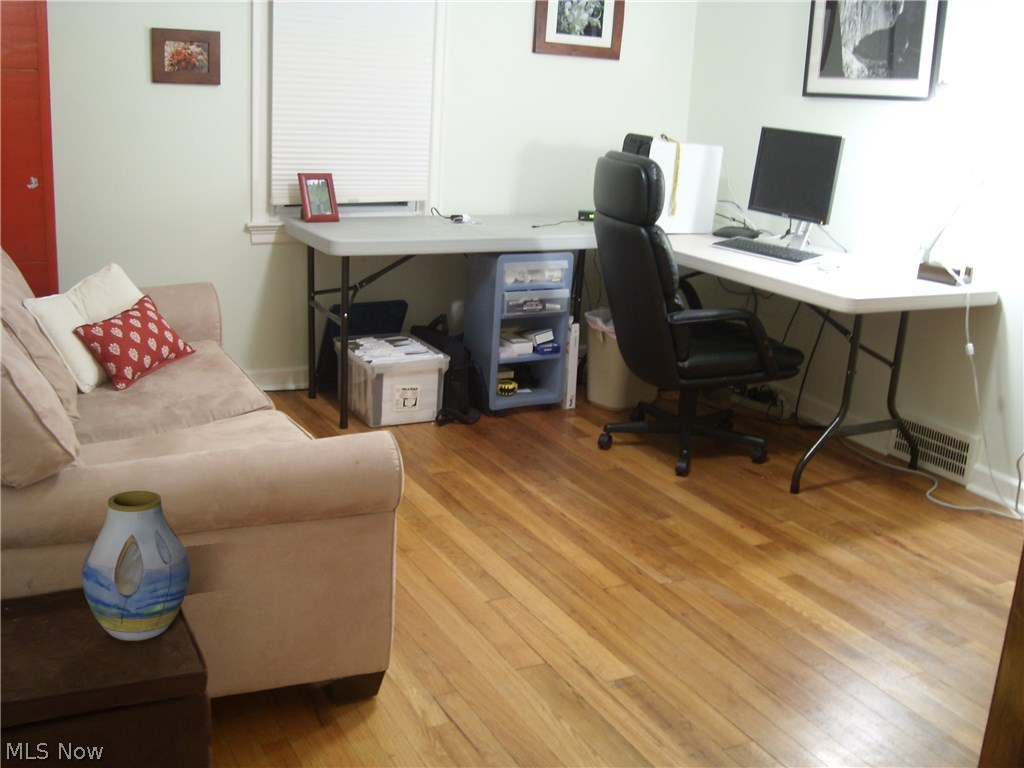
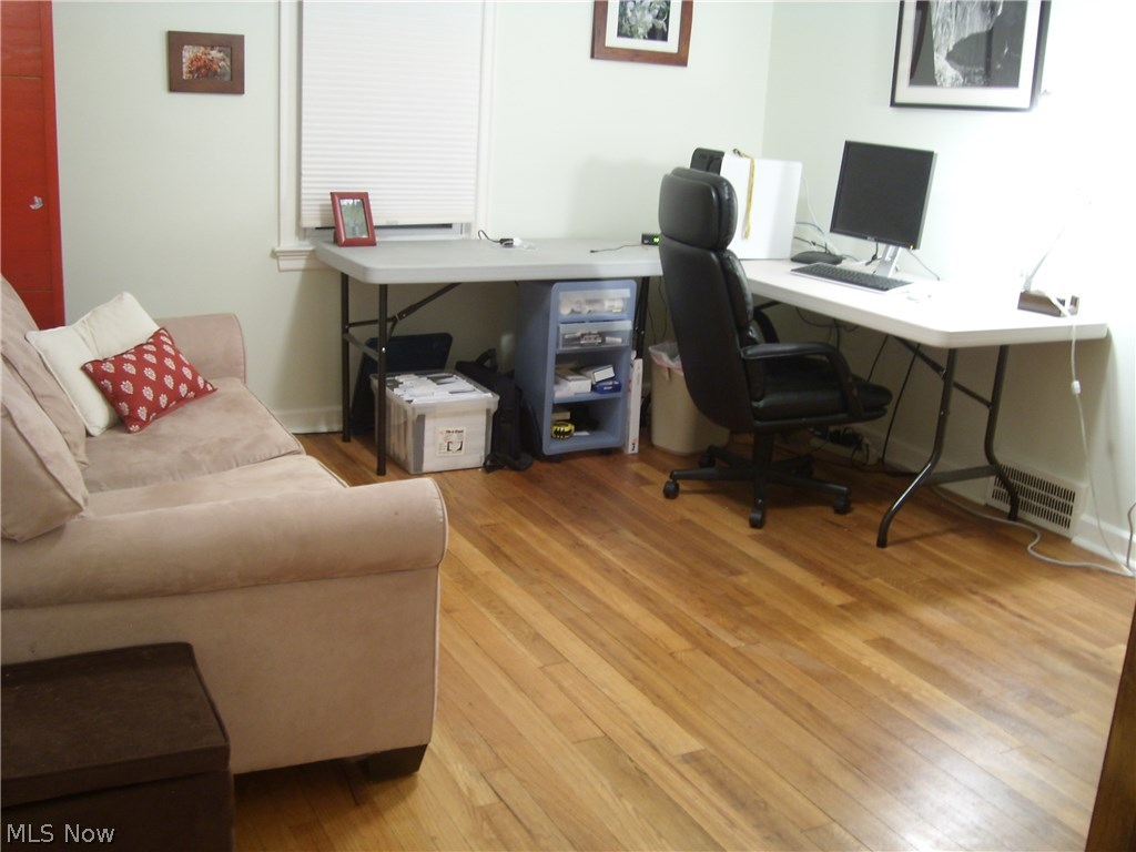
- vase [81,490,191,642]
